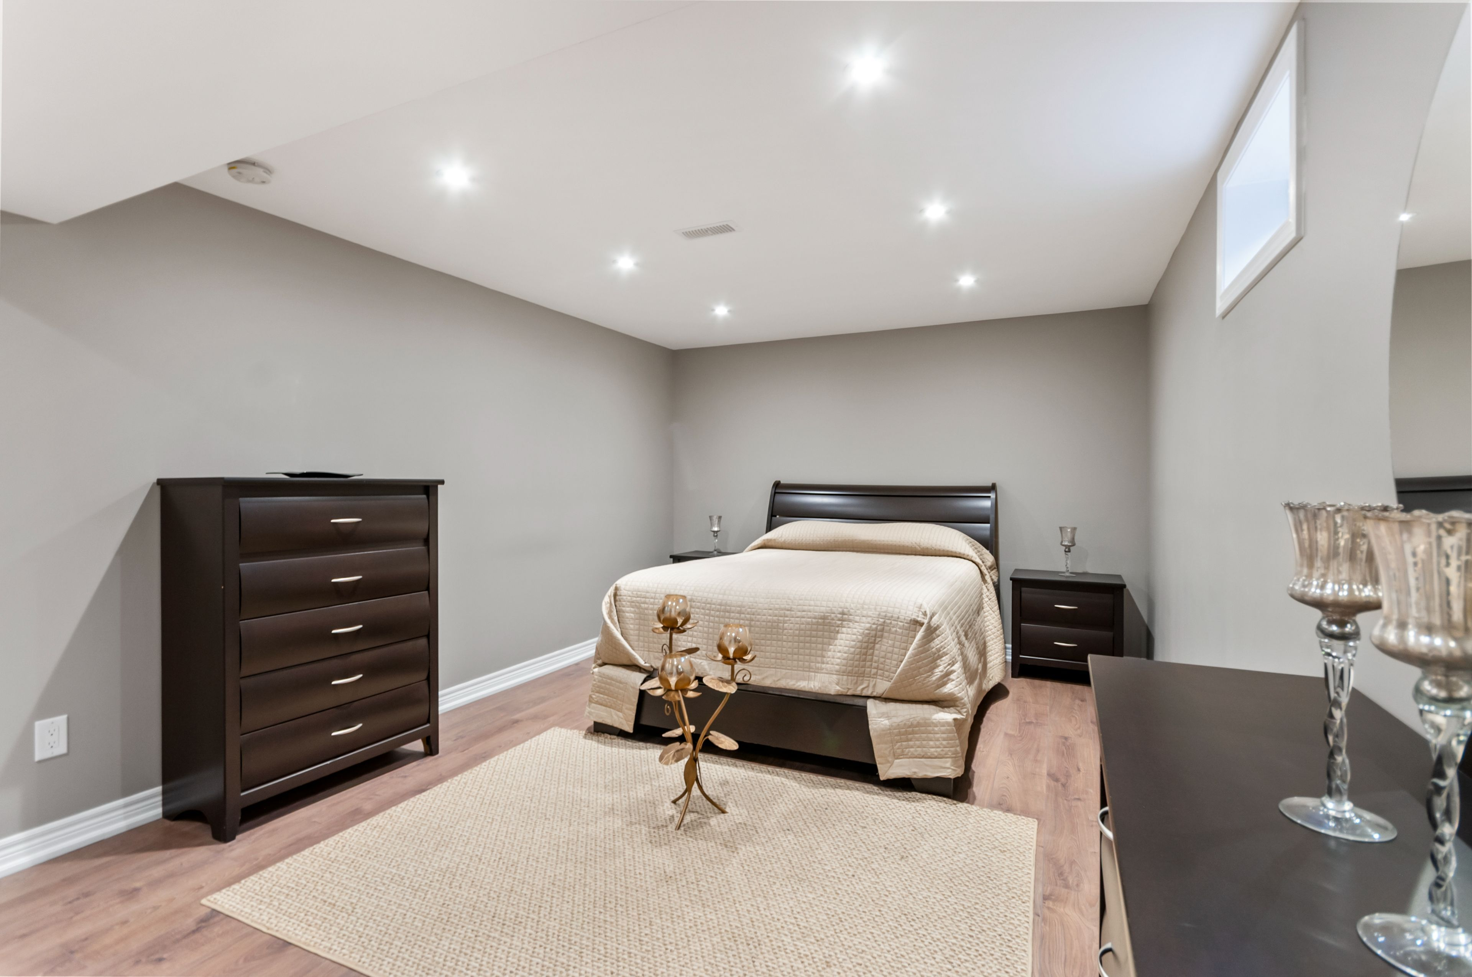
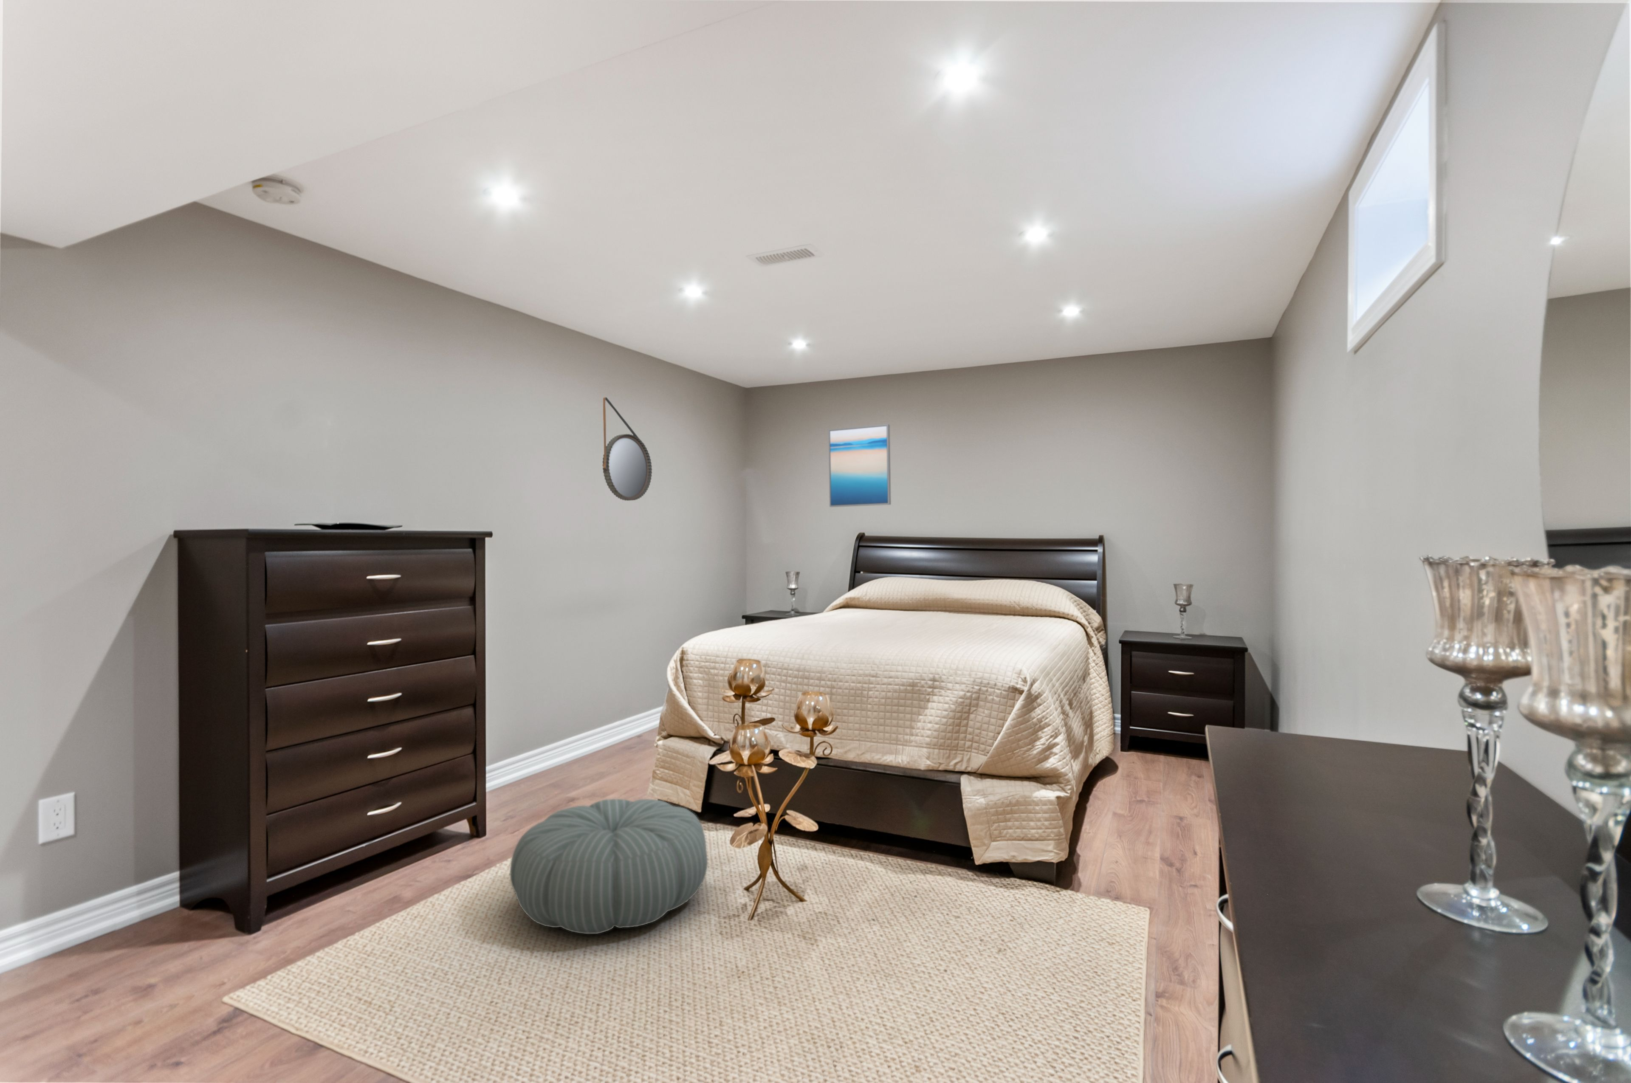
+ pouf [510,799,708,934]
+ home mirror [602,396,652,502]
+ wall art [828,423,892,508]
